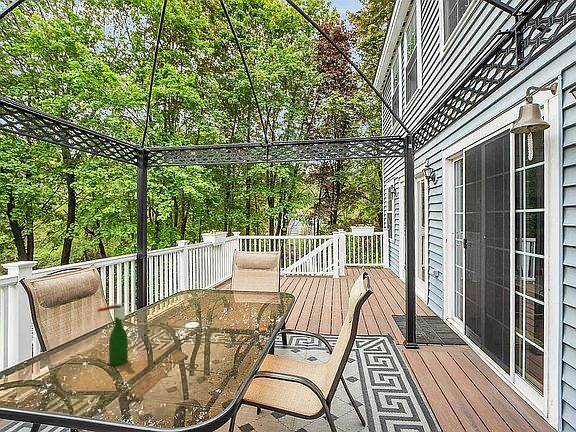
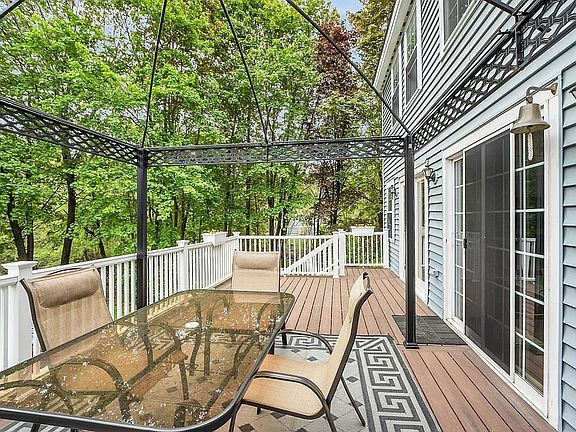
- wine bottle [96,303,129,367]
